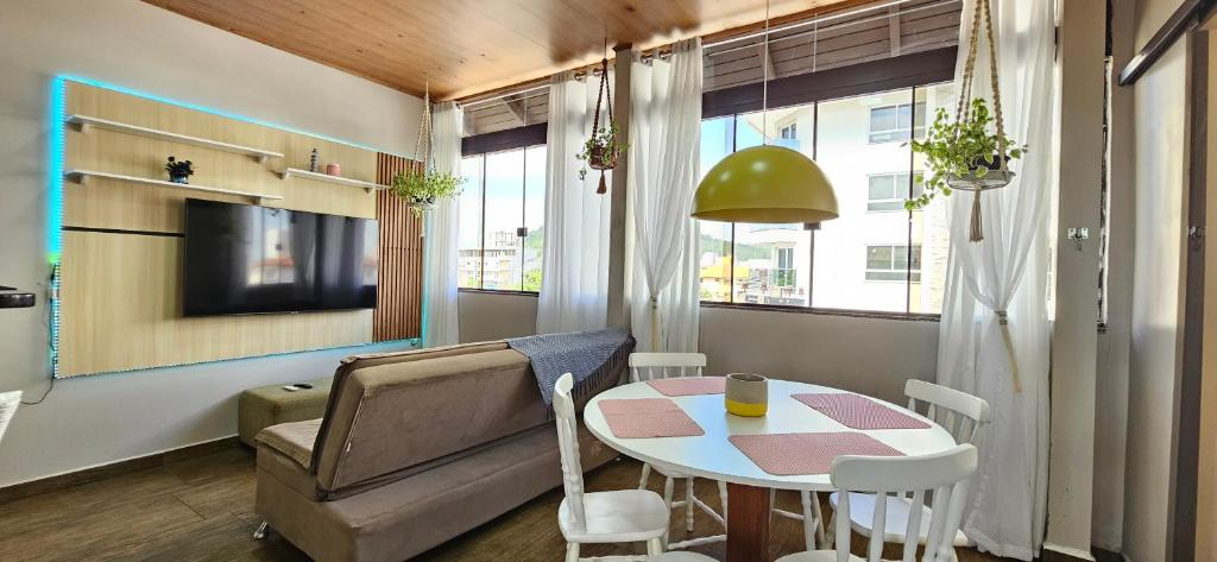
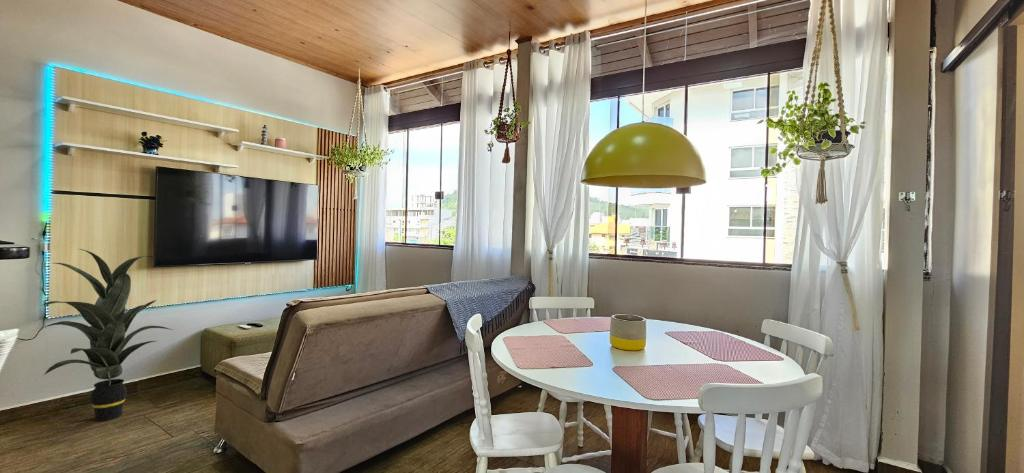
+ indoor plant [38,248,174,422]
